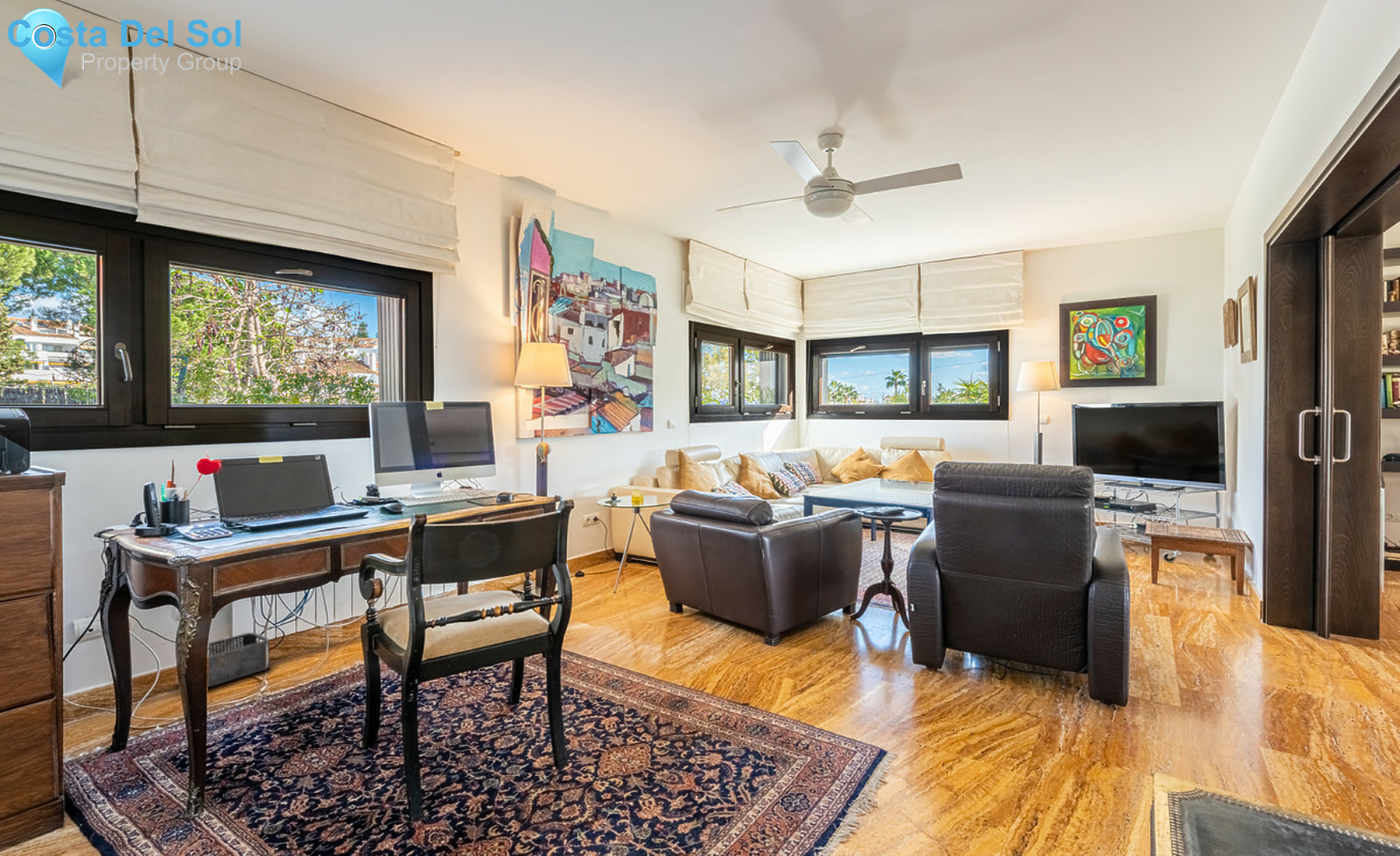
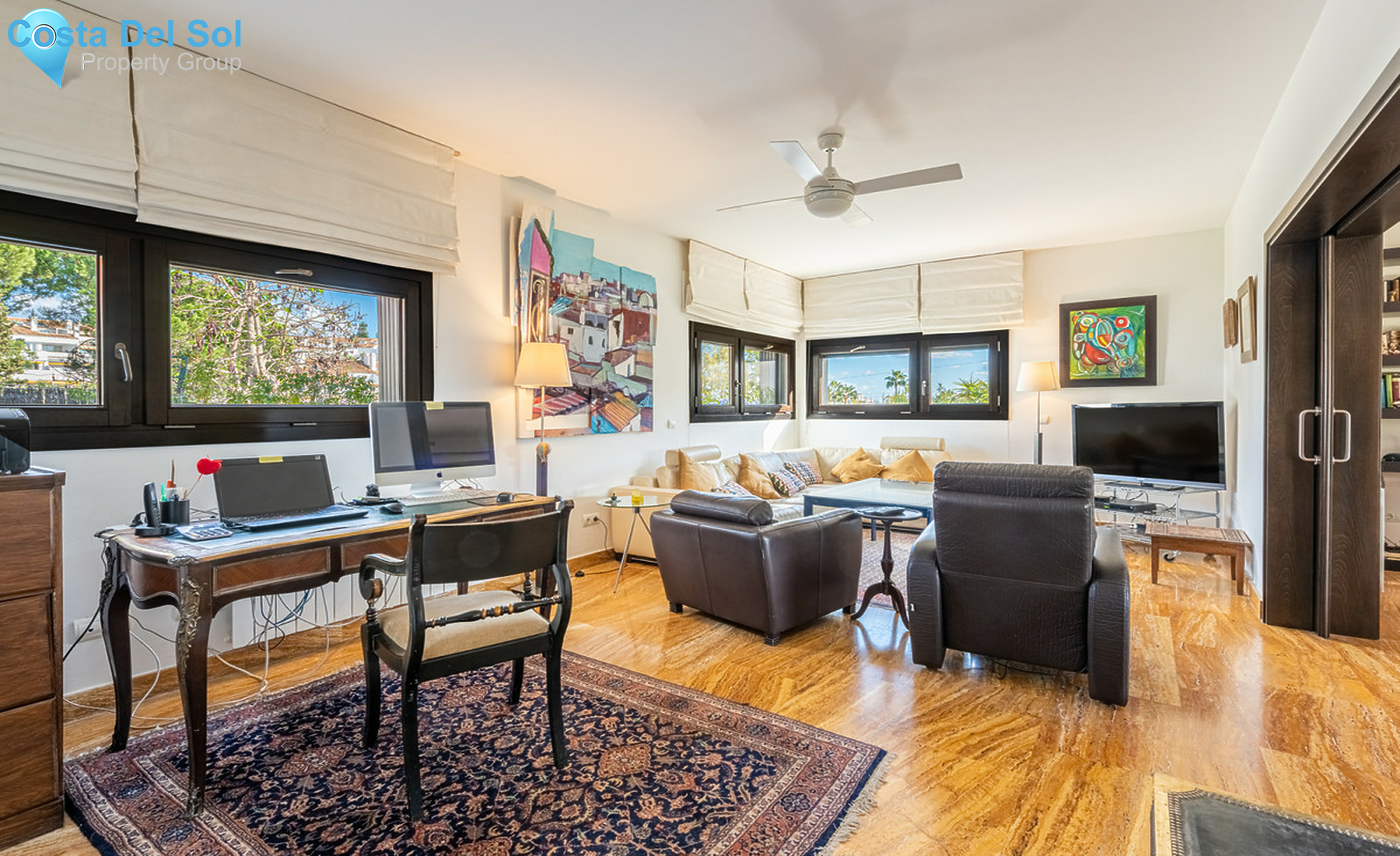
- storage bin [207,632,271,689]
